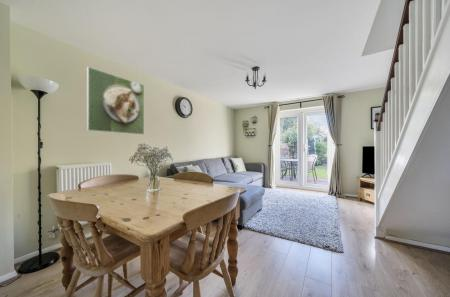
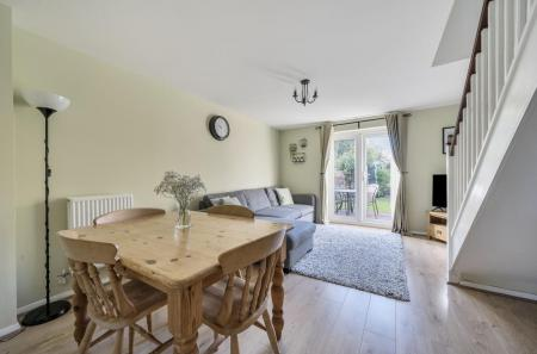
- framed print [86,66,145,136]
